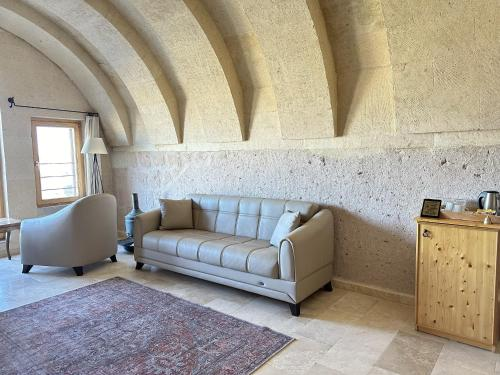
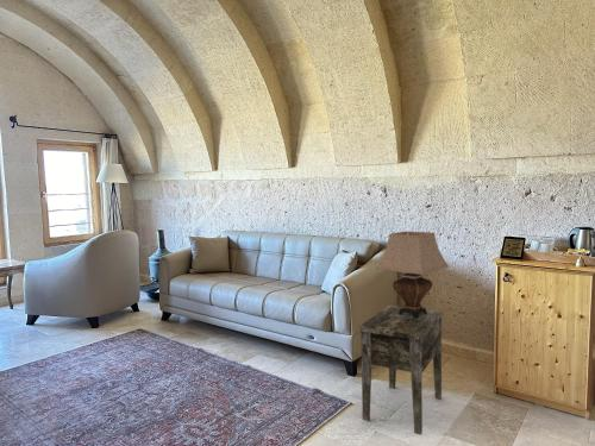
+ table lamp [375,231,450,318]
+ side table [358,304,444,436]
